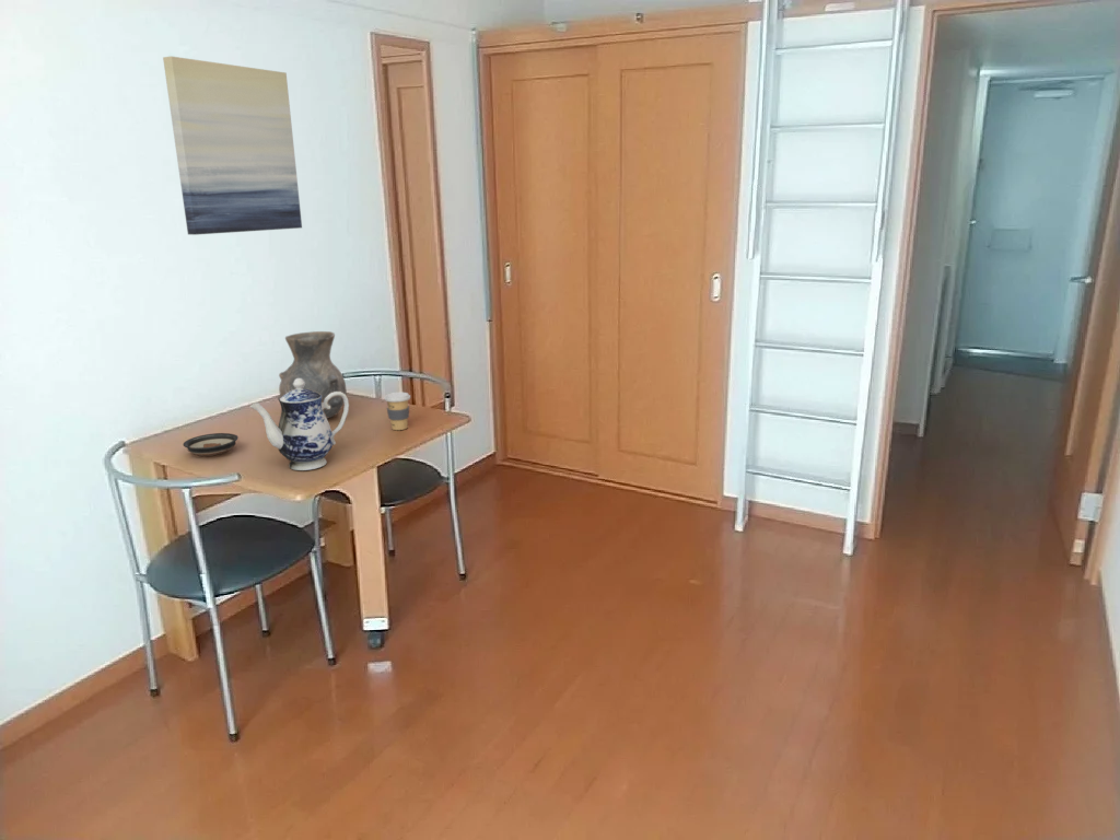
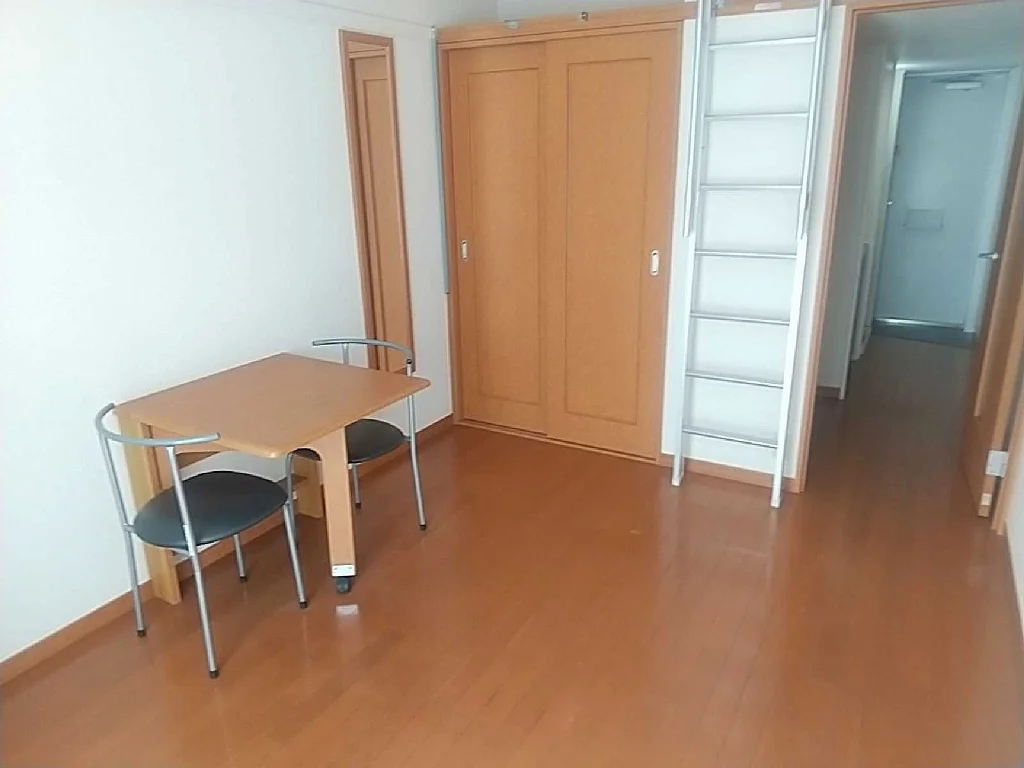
- saucer [182,432,240,457]
- teapot [249,378,350,471]
- vase [277,330,348,419]
- coffee cup [383,392,411,431]
- wall art [162,55,303,236]
